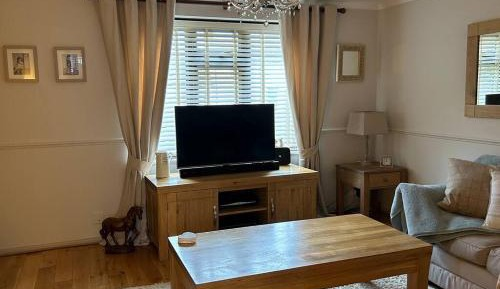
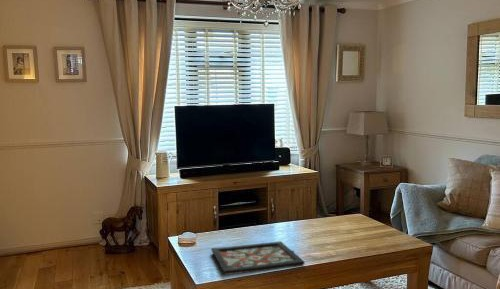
+ decorative tray [210,240,306,276]
